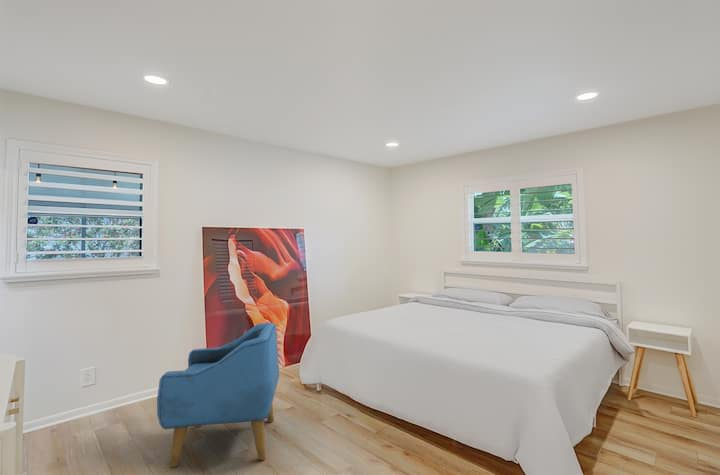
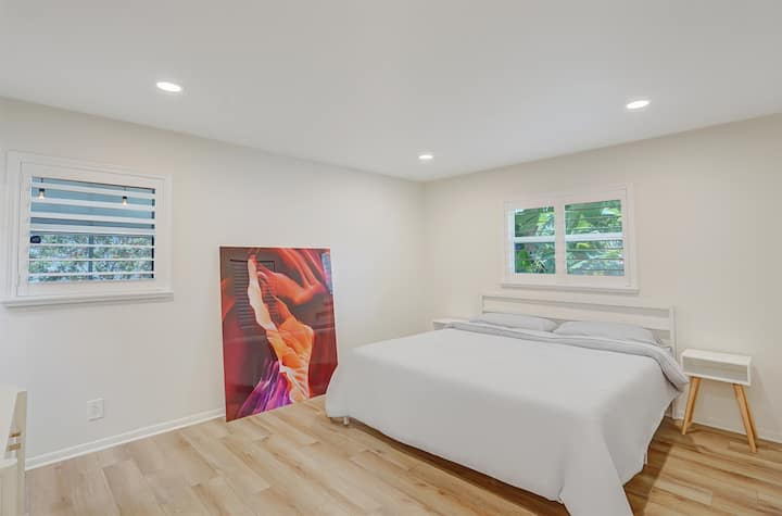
- armchair [156,321,280,469]
